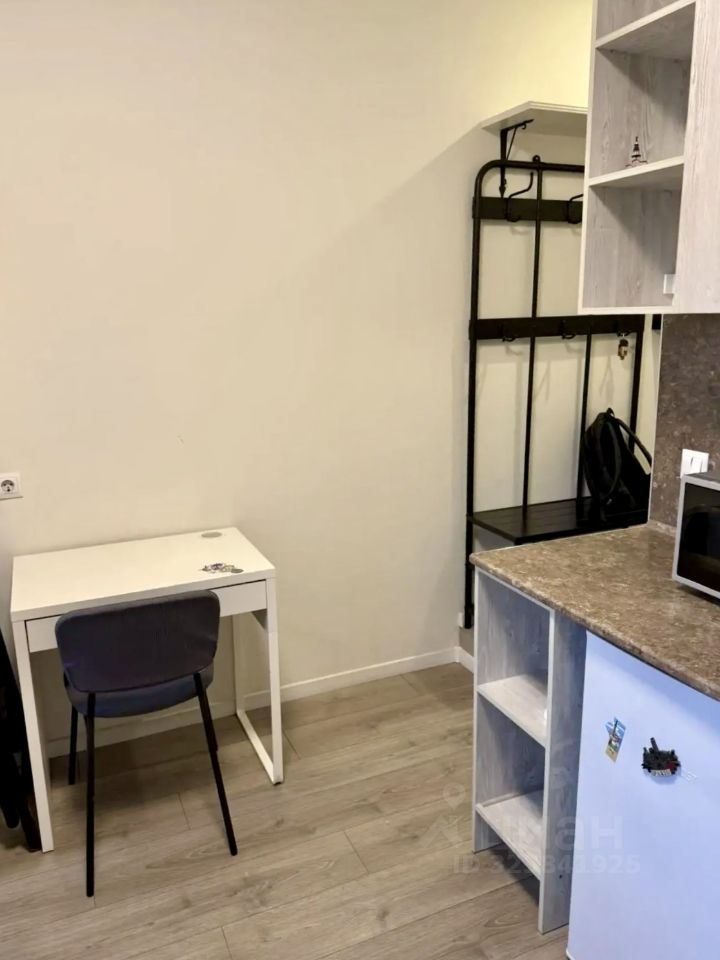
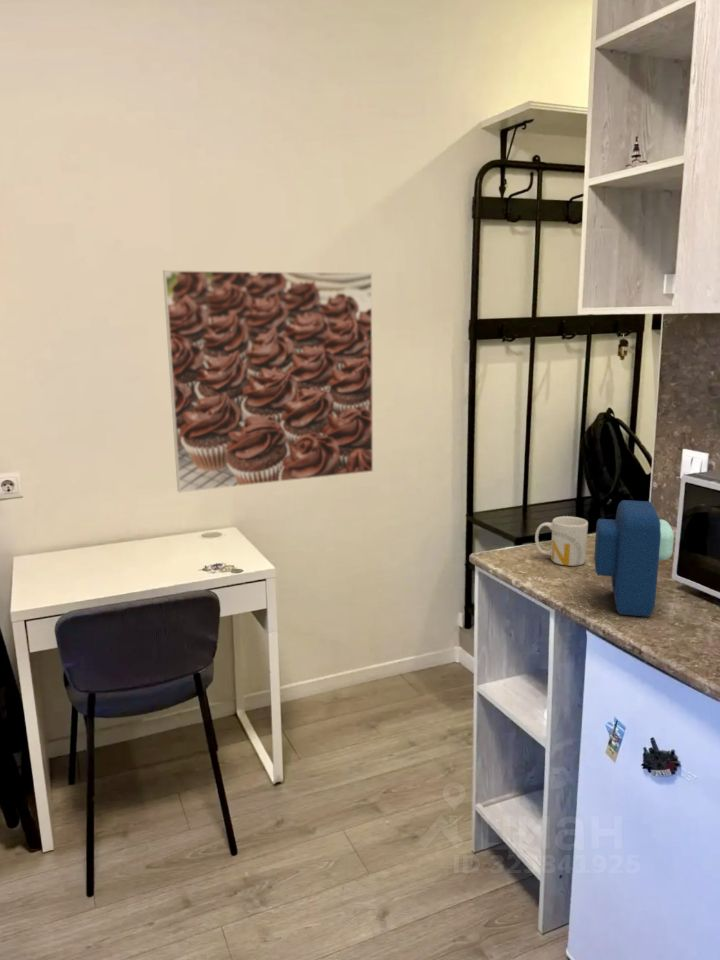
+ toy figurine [593,499,675,618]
+ mug [534,515,589,567]
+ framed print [162,269,374,493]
